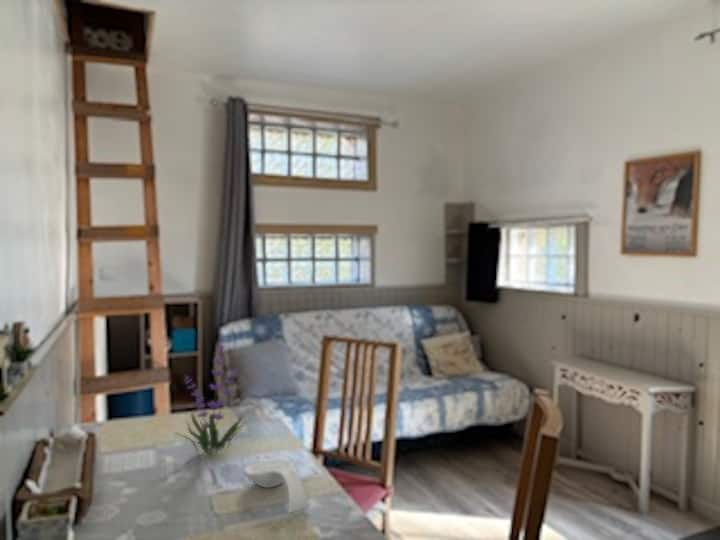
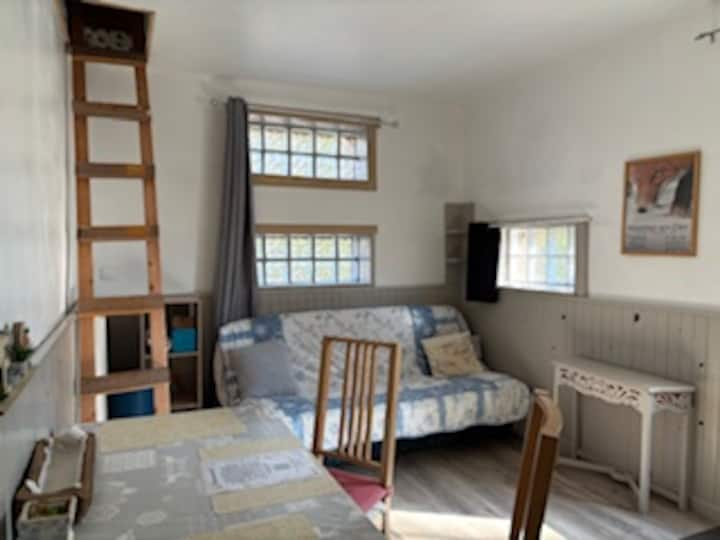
- plant [174,342,246,455]
- spoon rest [244,458,309,513]
